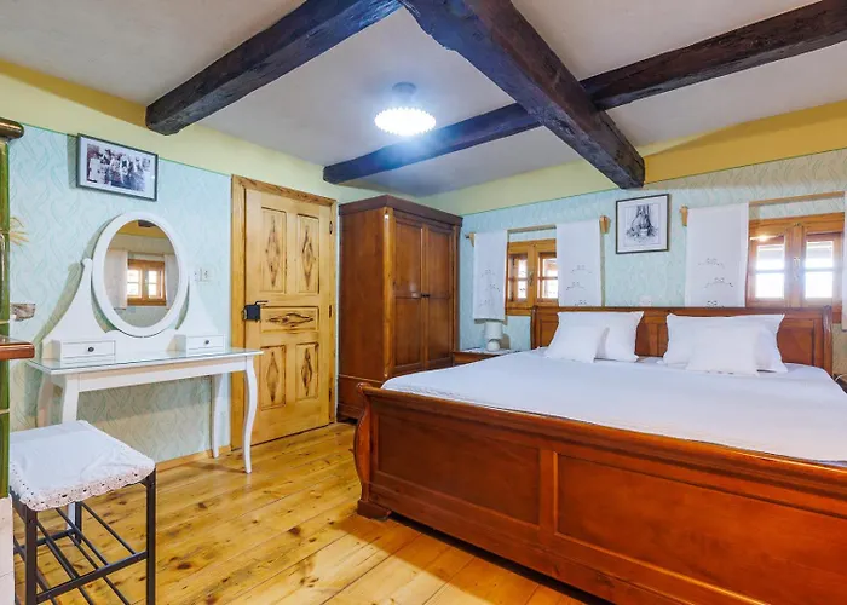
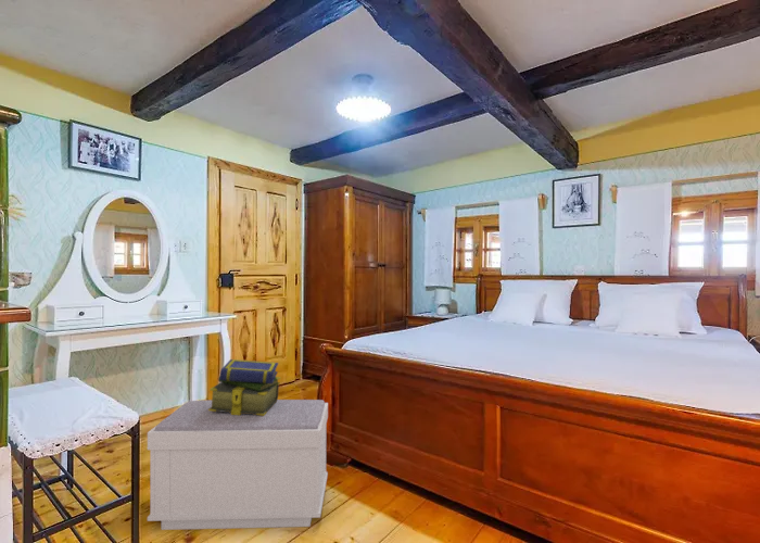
+ stack of books [208,358,281,416]
+ bench [147,399,329,531]
